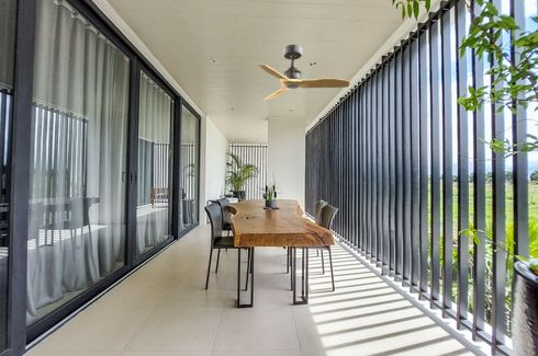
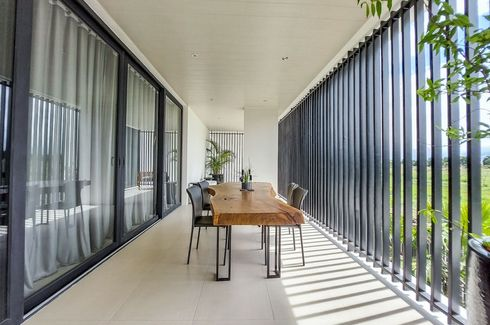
- ceiling fan [257,44,351,101]
